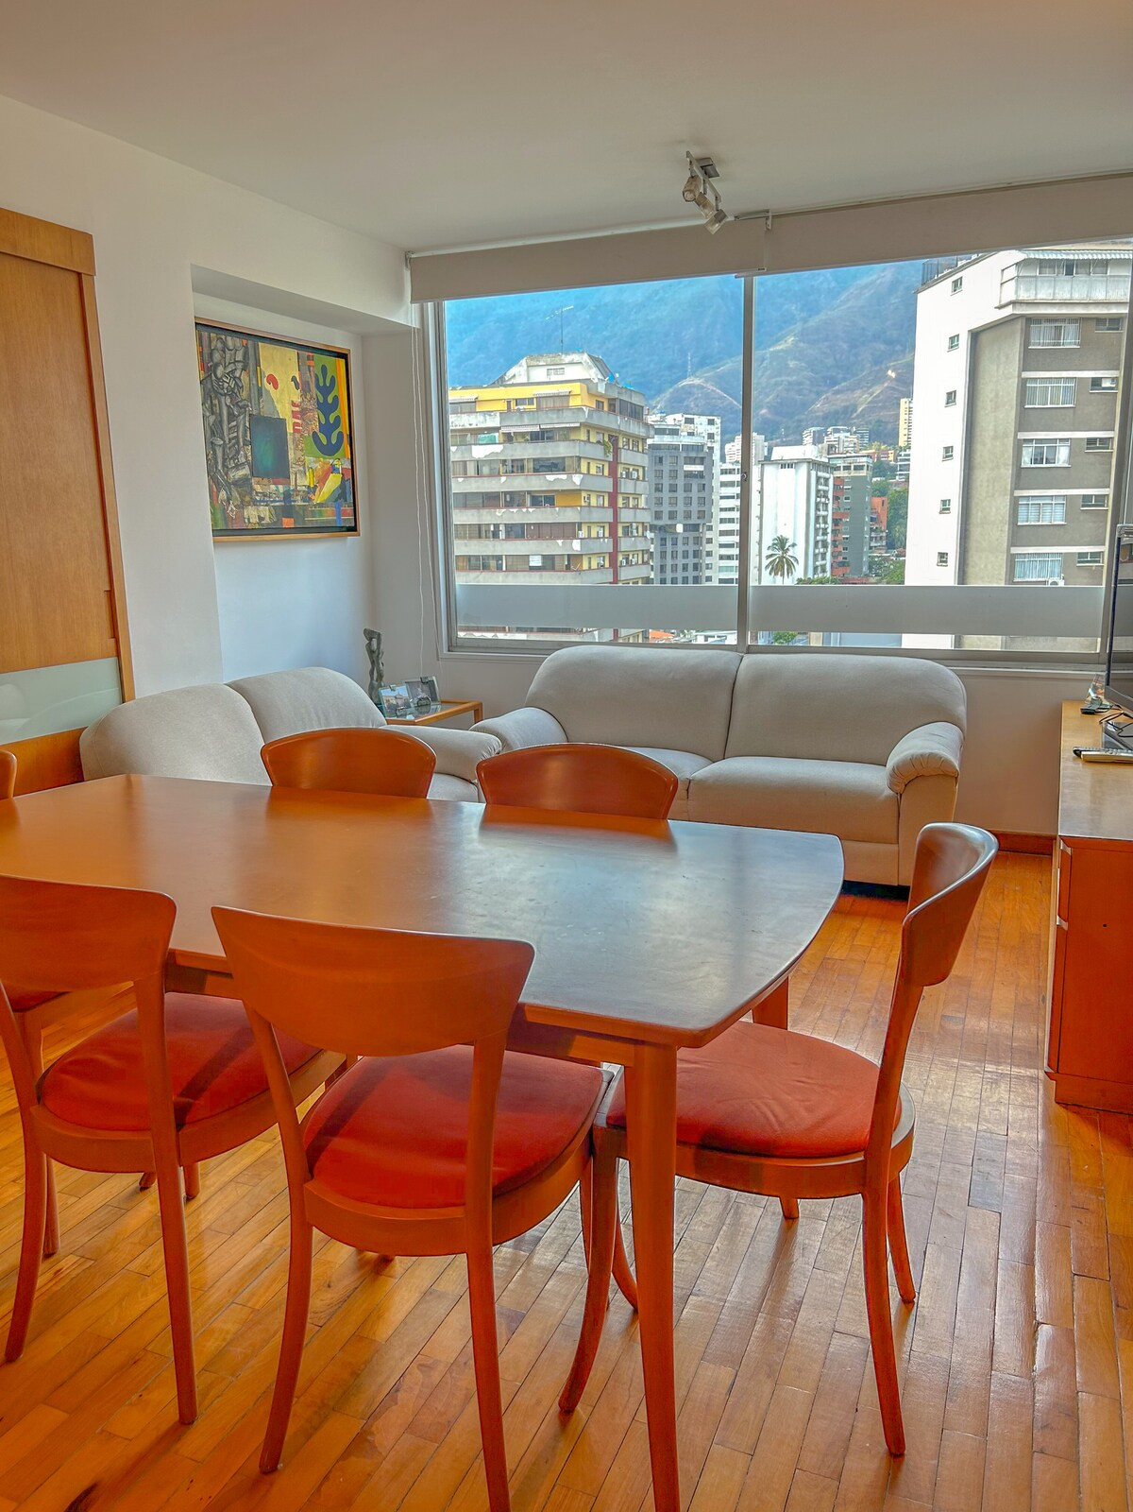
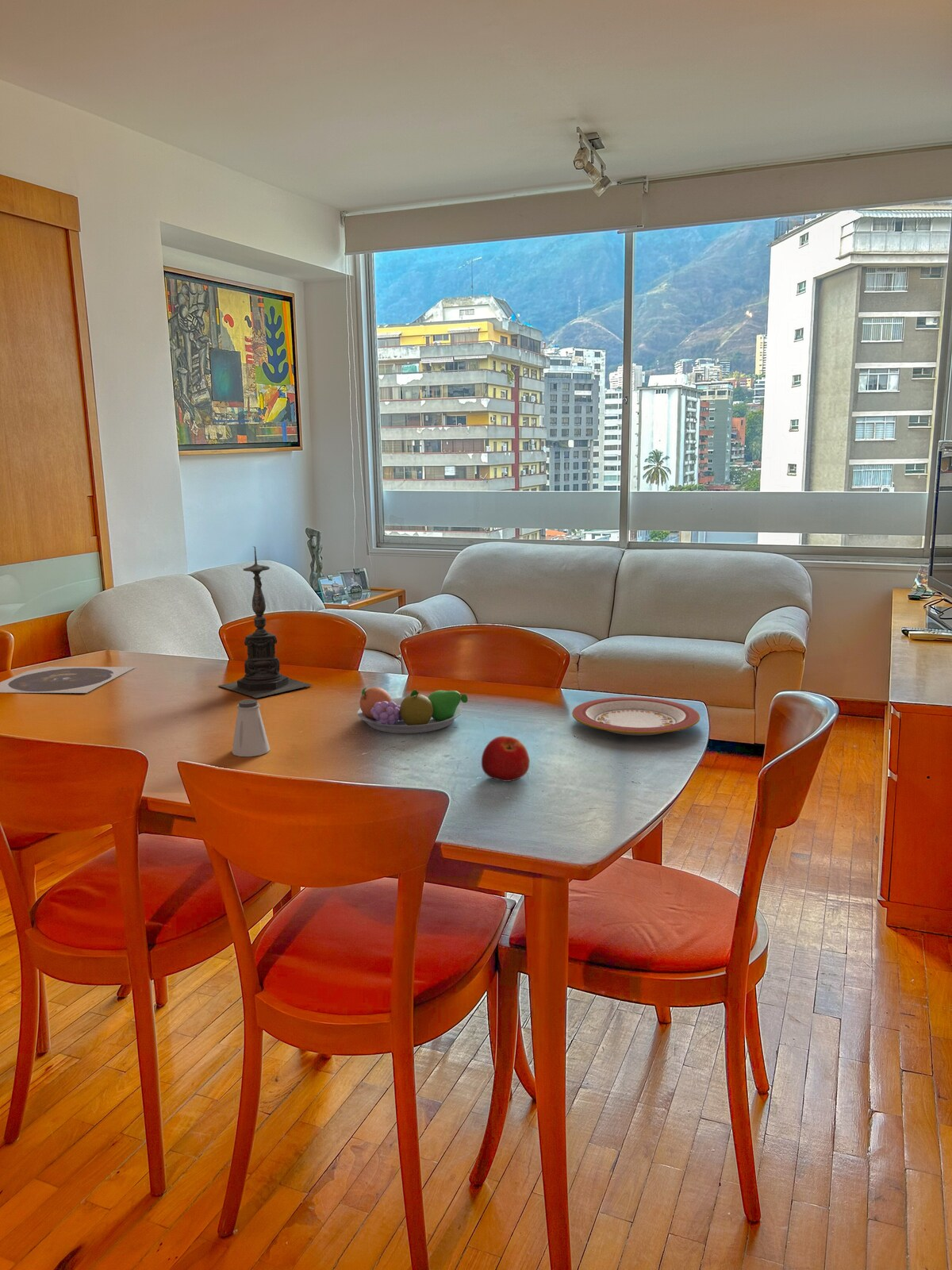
+ candle holder [218,546,313,699]
+ saltshaker [231,698,271,757]
+ plate [0,666,136,694]
+ plate [571,696,701,737]
+ apple [481,735,531,783]
+ fruit bowl [357,687,468,734]
